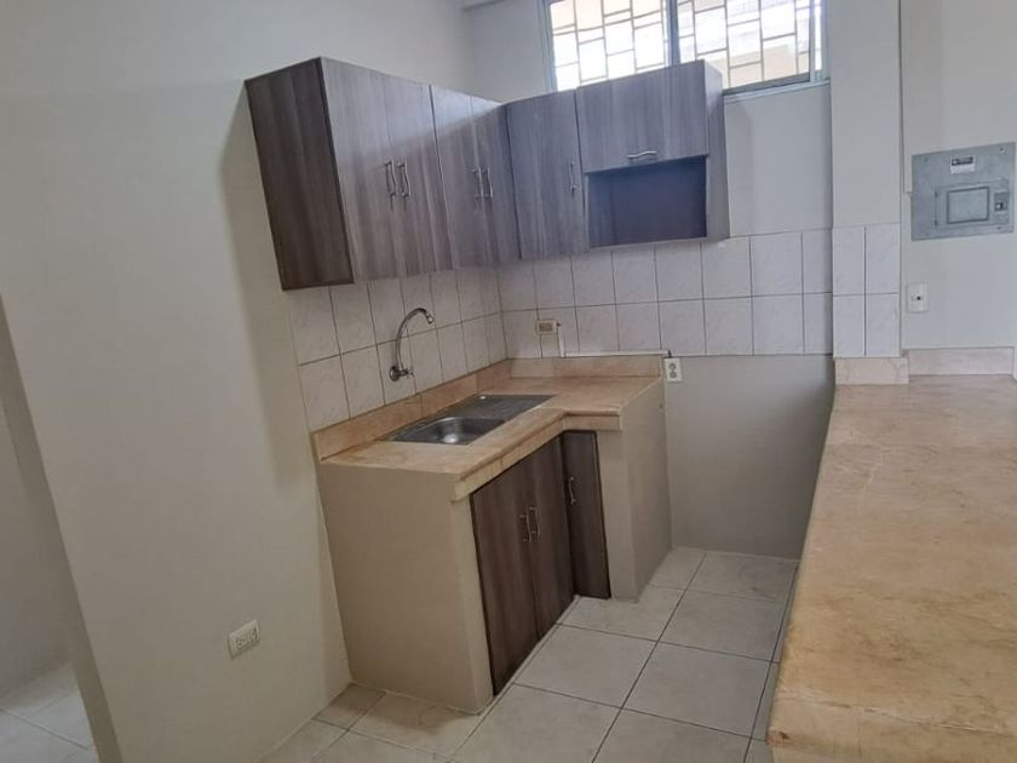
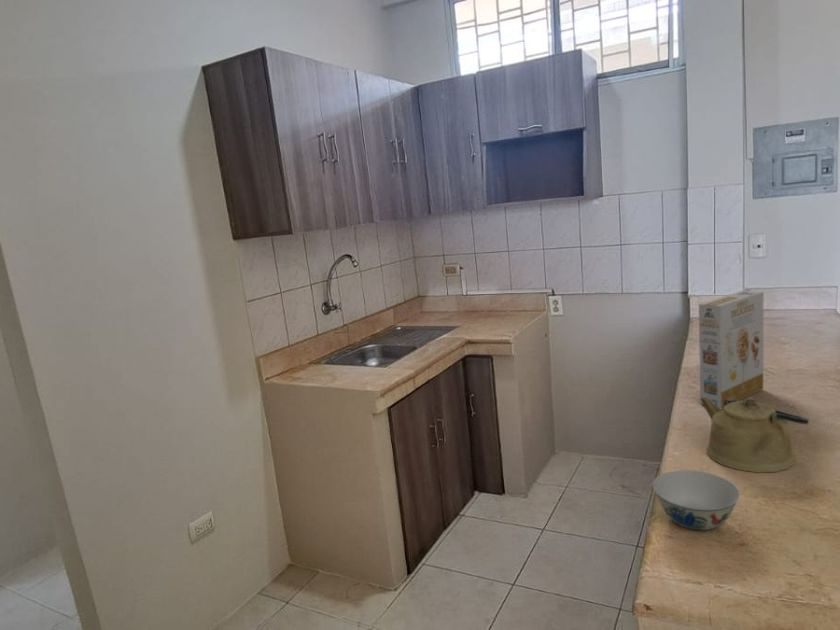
+ cereal box [698,290,765,410]
+ kettle [699,397,810,473]
+ chinaware [652,469,741,531]
